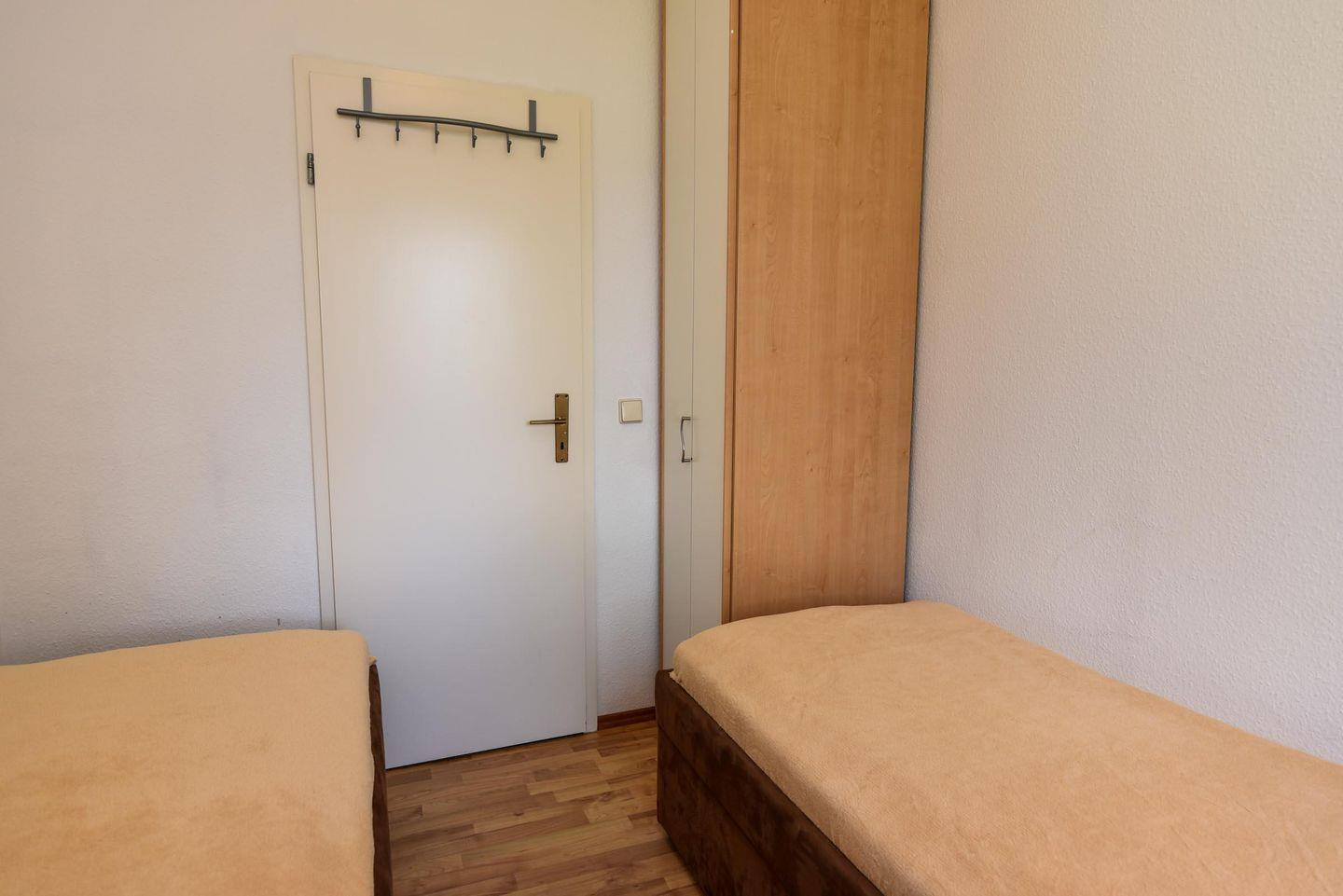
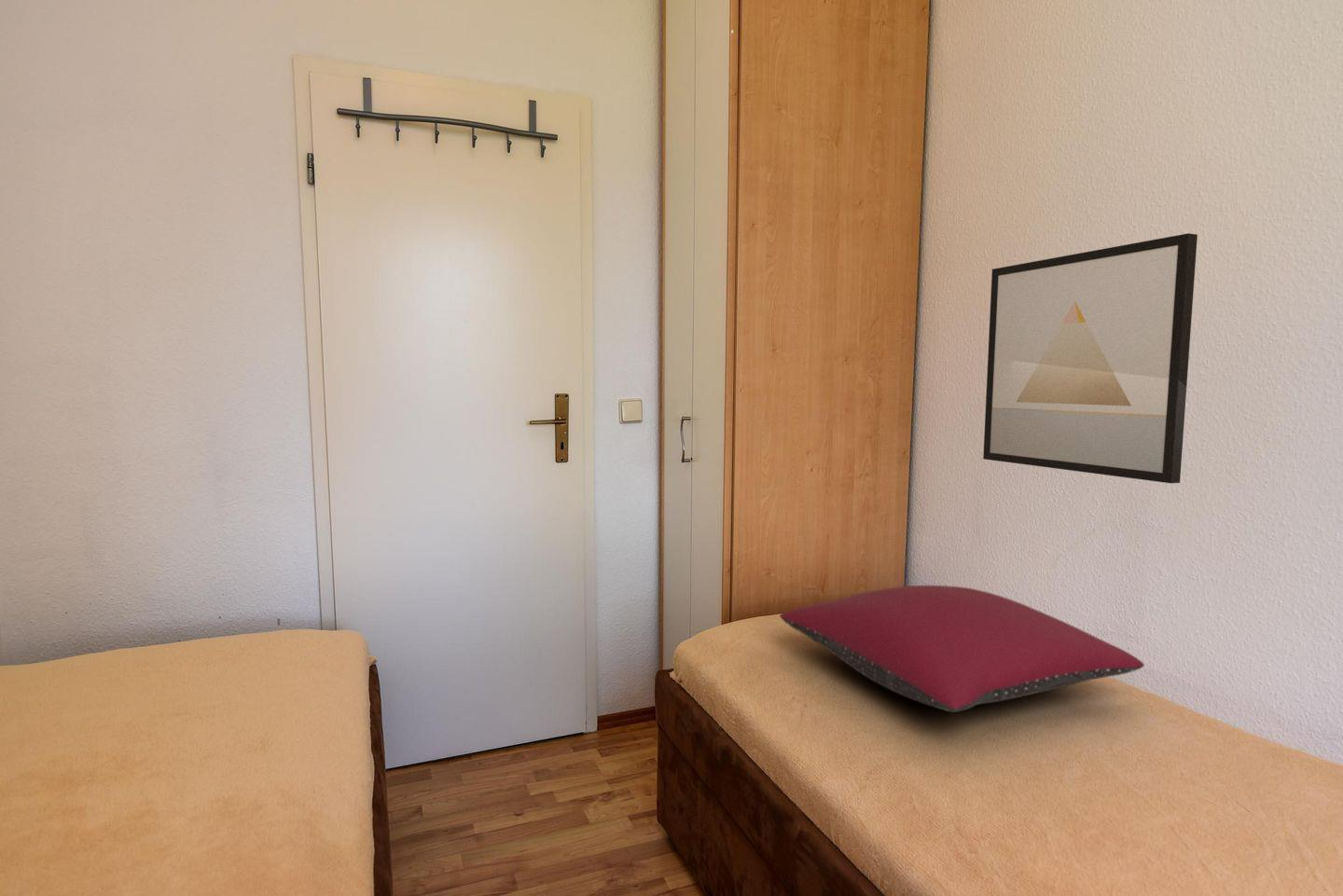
+ pillow [779,585,1145,713]
+ wall art [982,232,1198,484]
